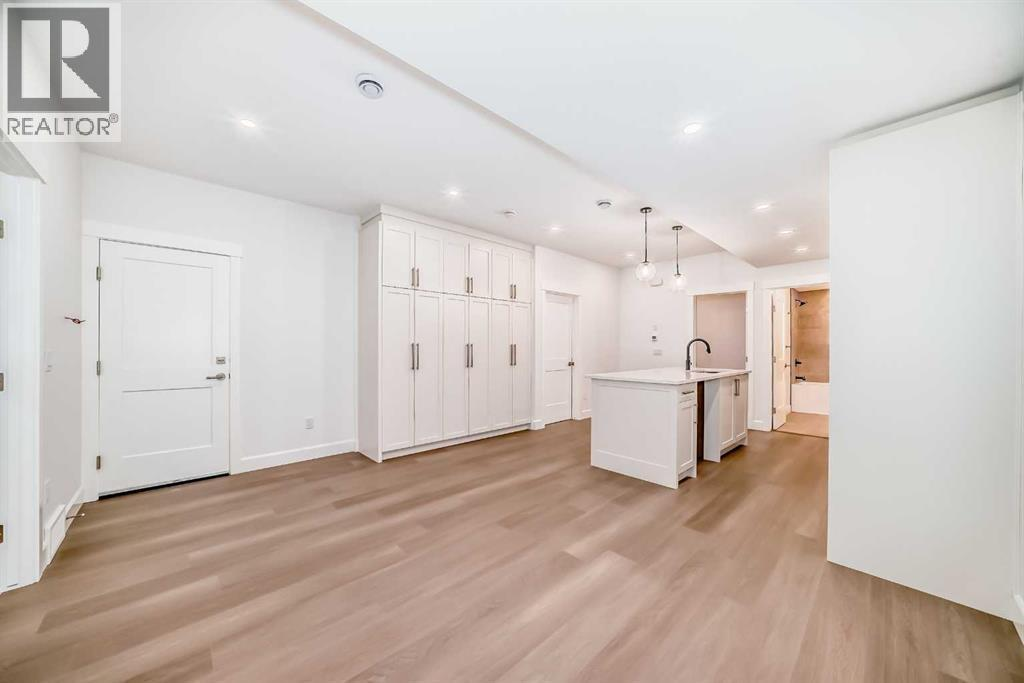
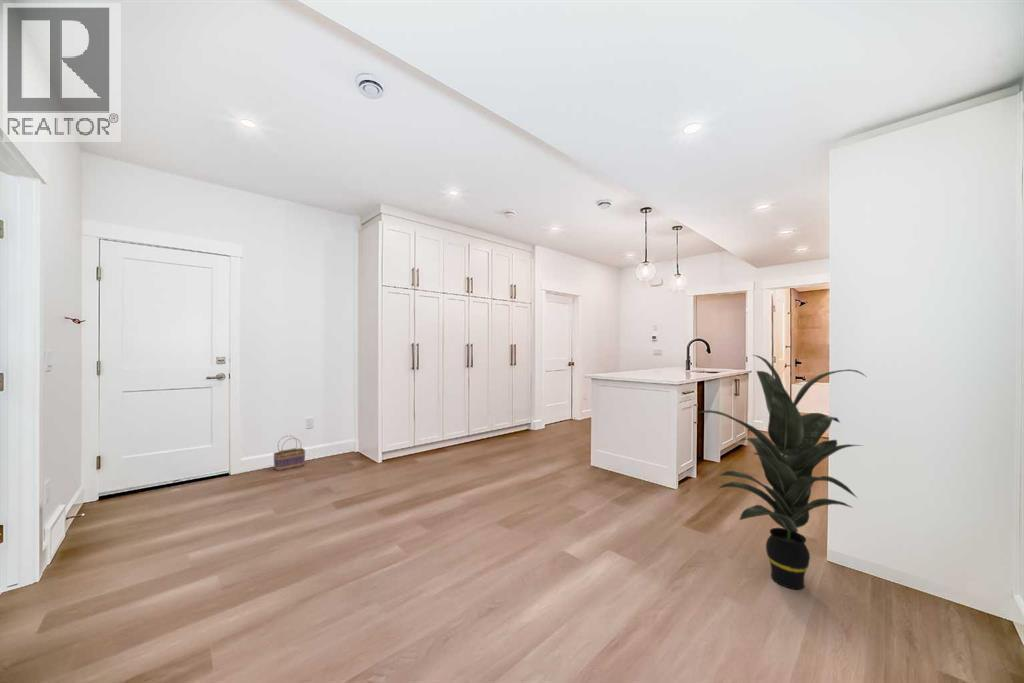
+ indoor plant [695,354,866,590]
+ basket [272,435,306,472]
